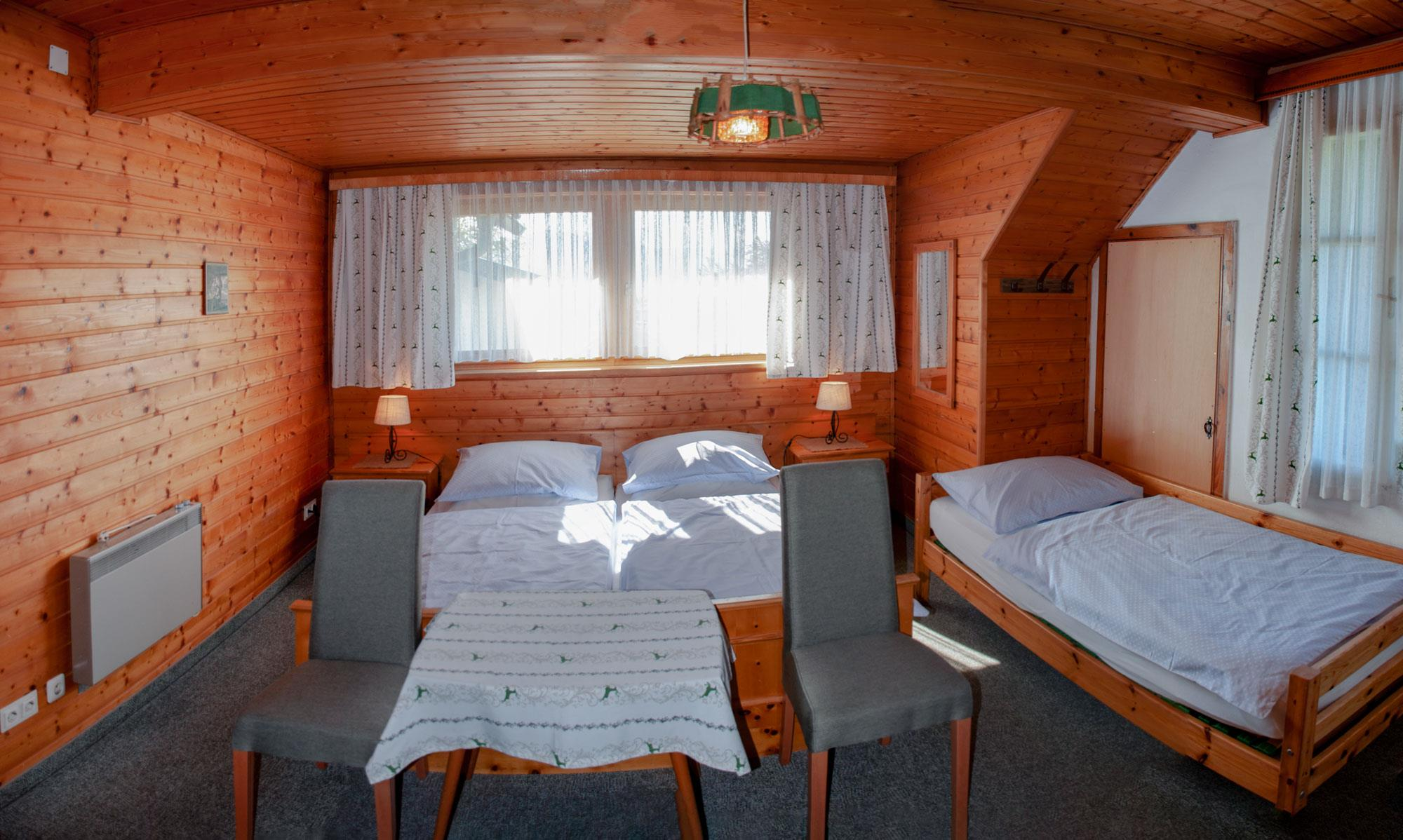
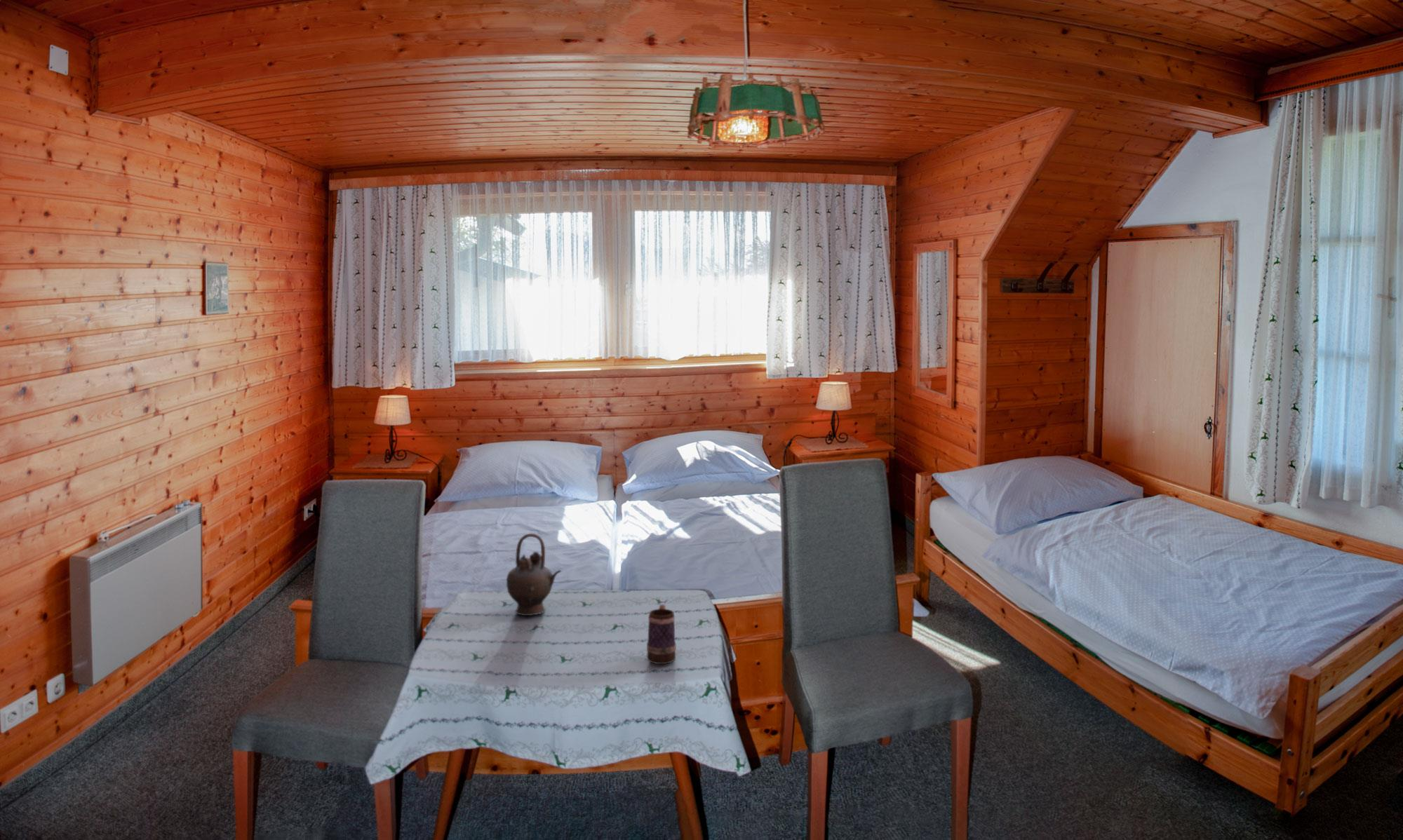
+ mug [646,604,677,665]
+ teapot [506,533,562,616]
